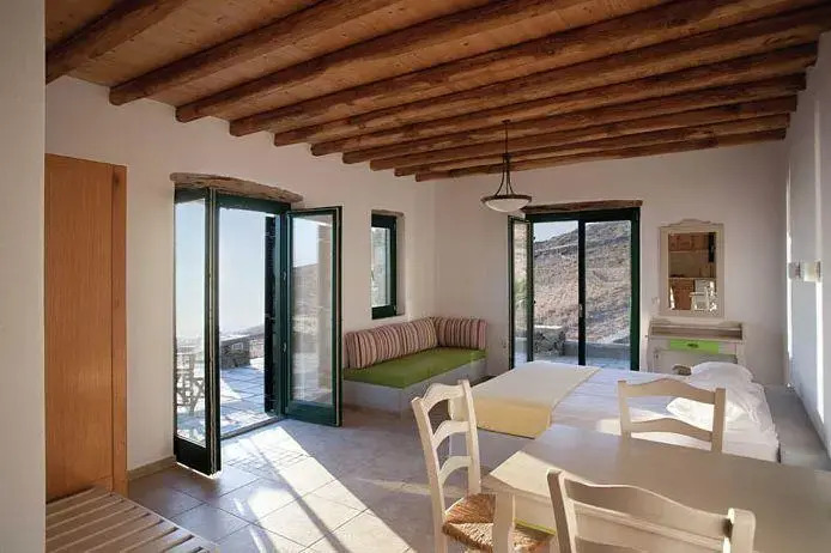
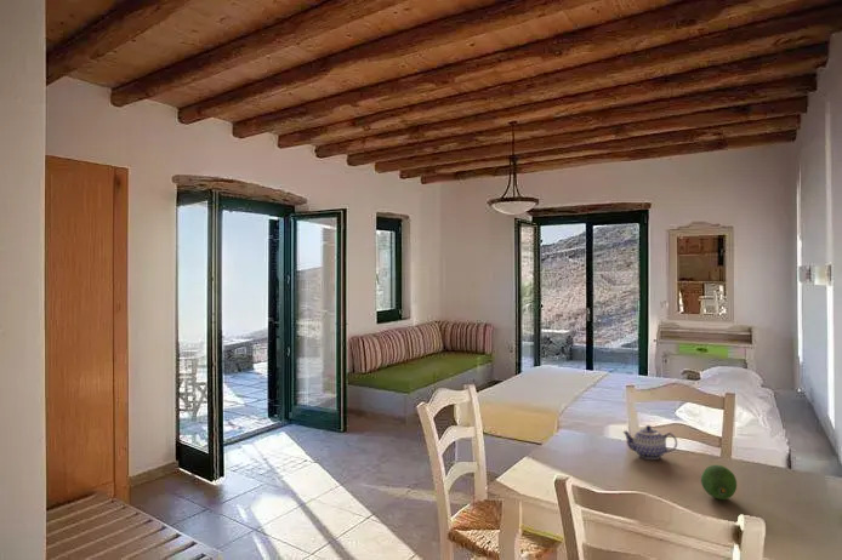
+ fruit [700,464,738,501]
+ teapot [621,424,678,461]
